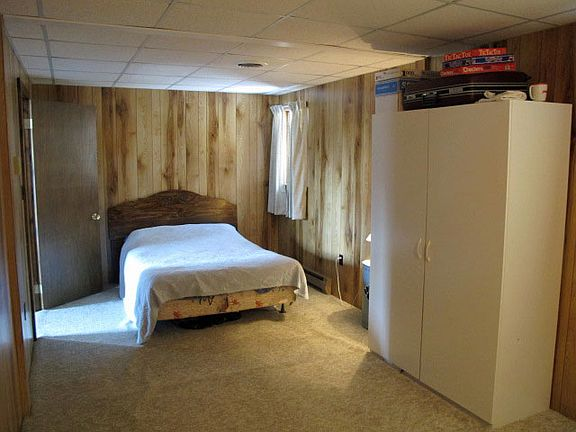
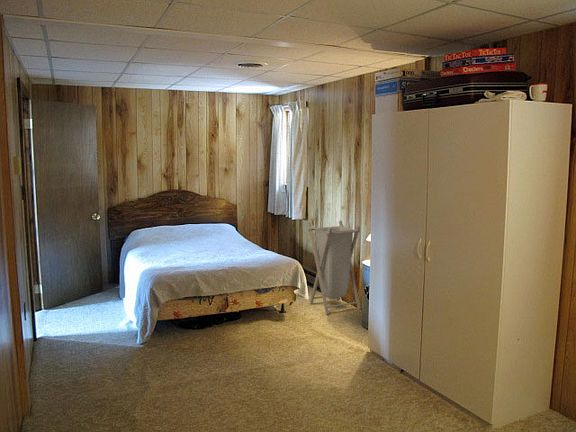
+ laundry hamper [307,220,362,315]
